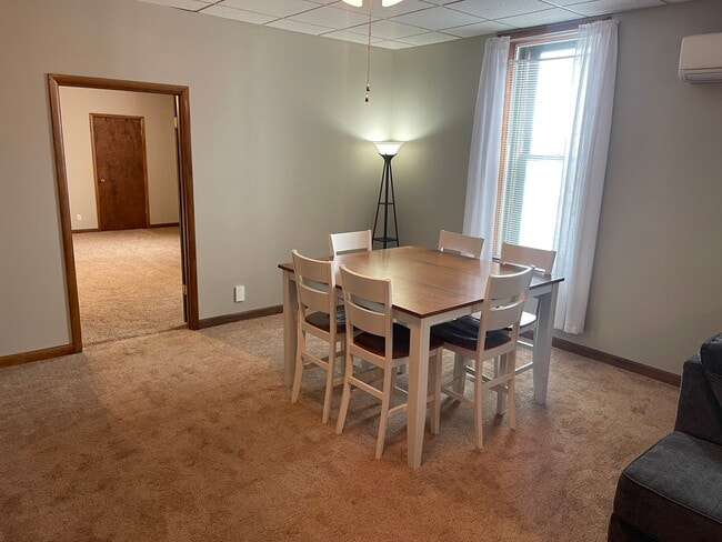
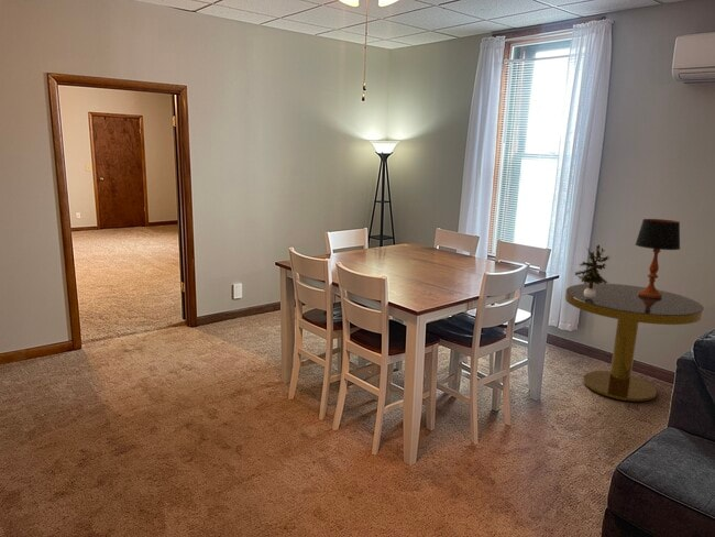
+ table lamp [635,218,681,298]
+ potted plant [574,243,610,299]
+ side table [564,283,705,403]
